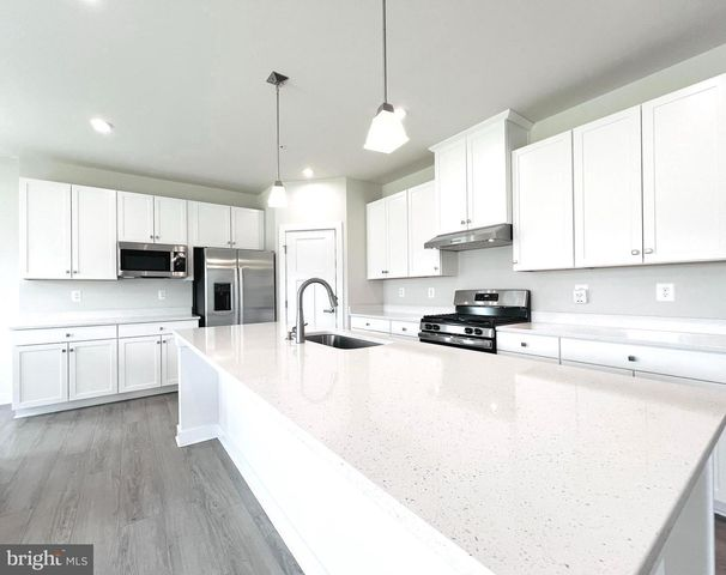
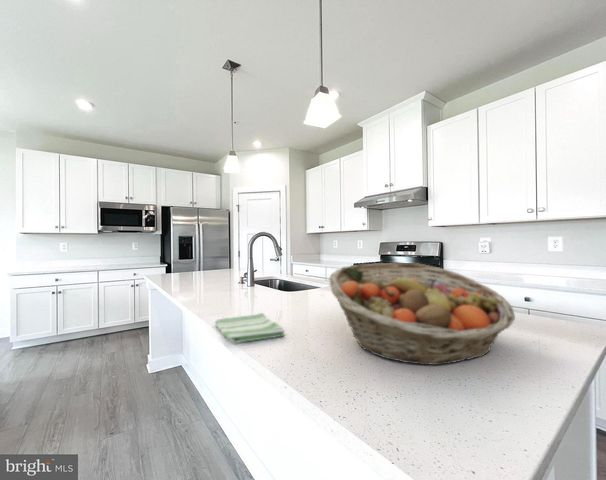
+ dish towel [214,312,286,344]
+ fruit basket [328,261,516,366]
